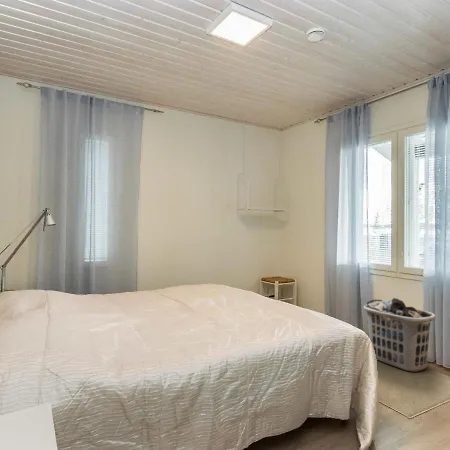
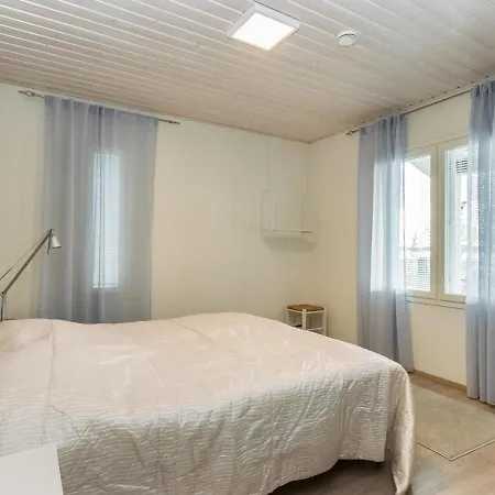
- clothes hamper [362,297,437,373]
